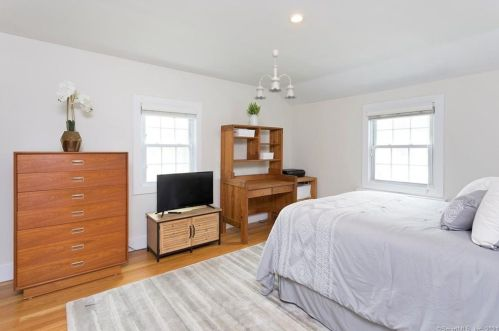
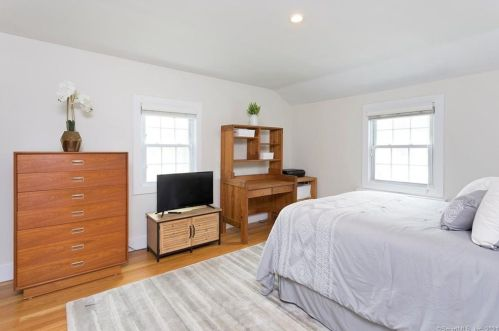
- ceiling light fixture [253,49,298,101]
